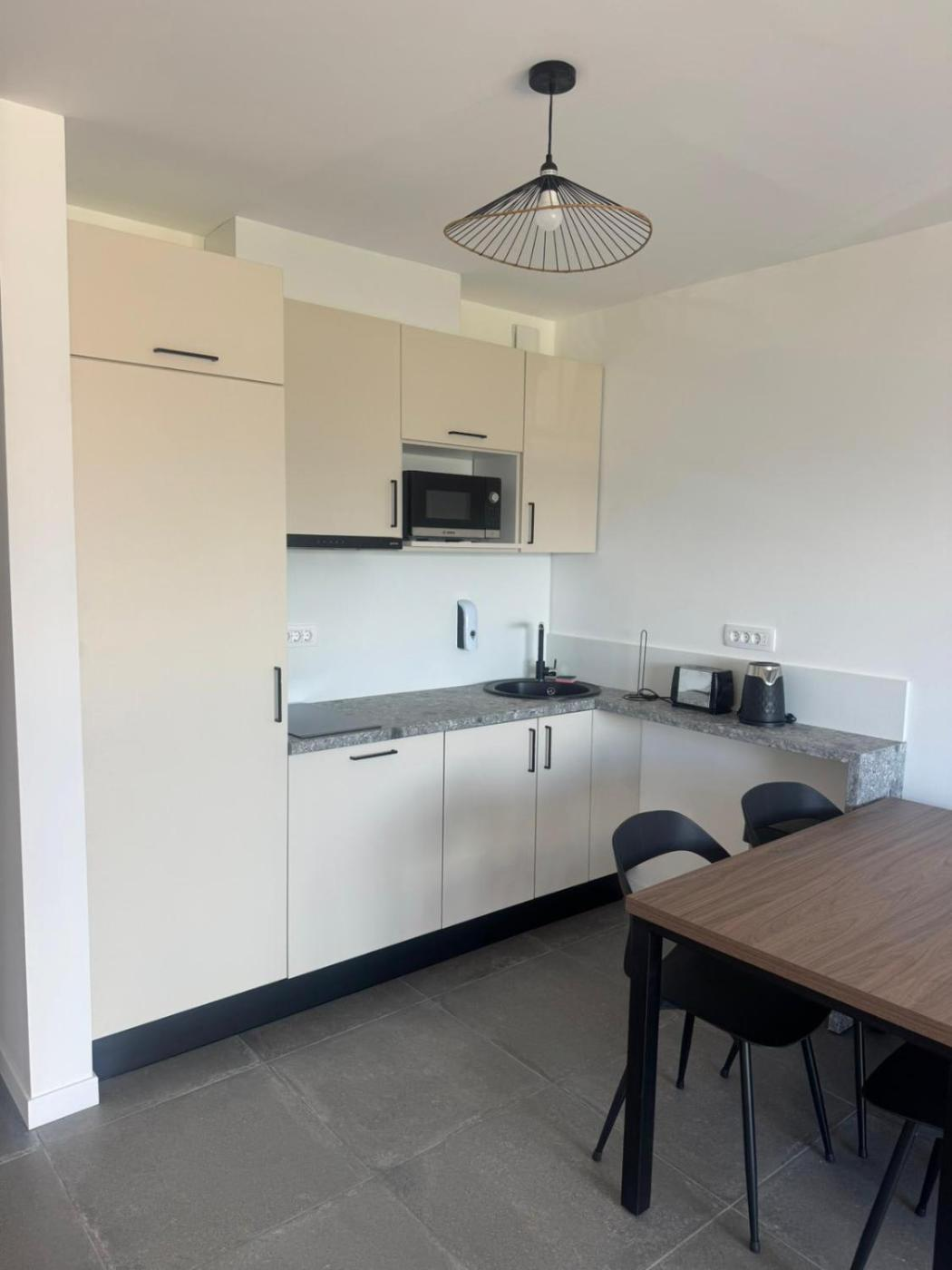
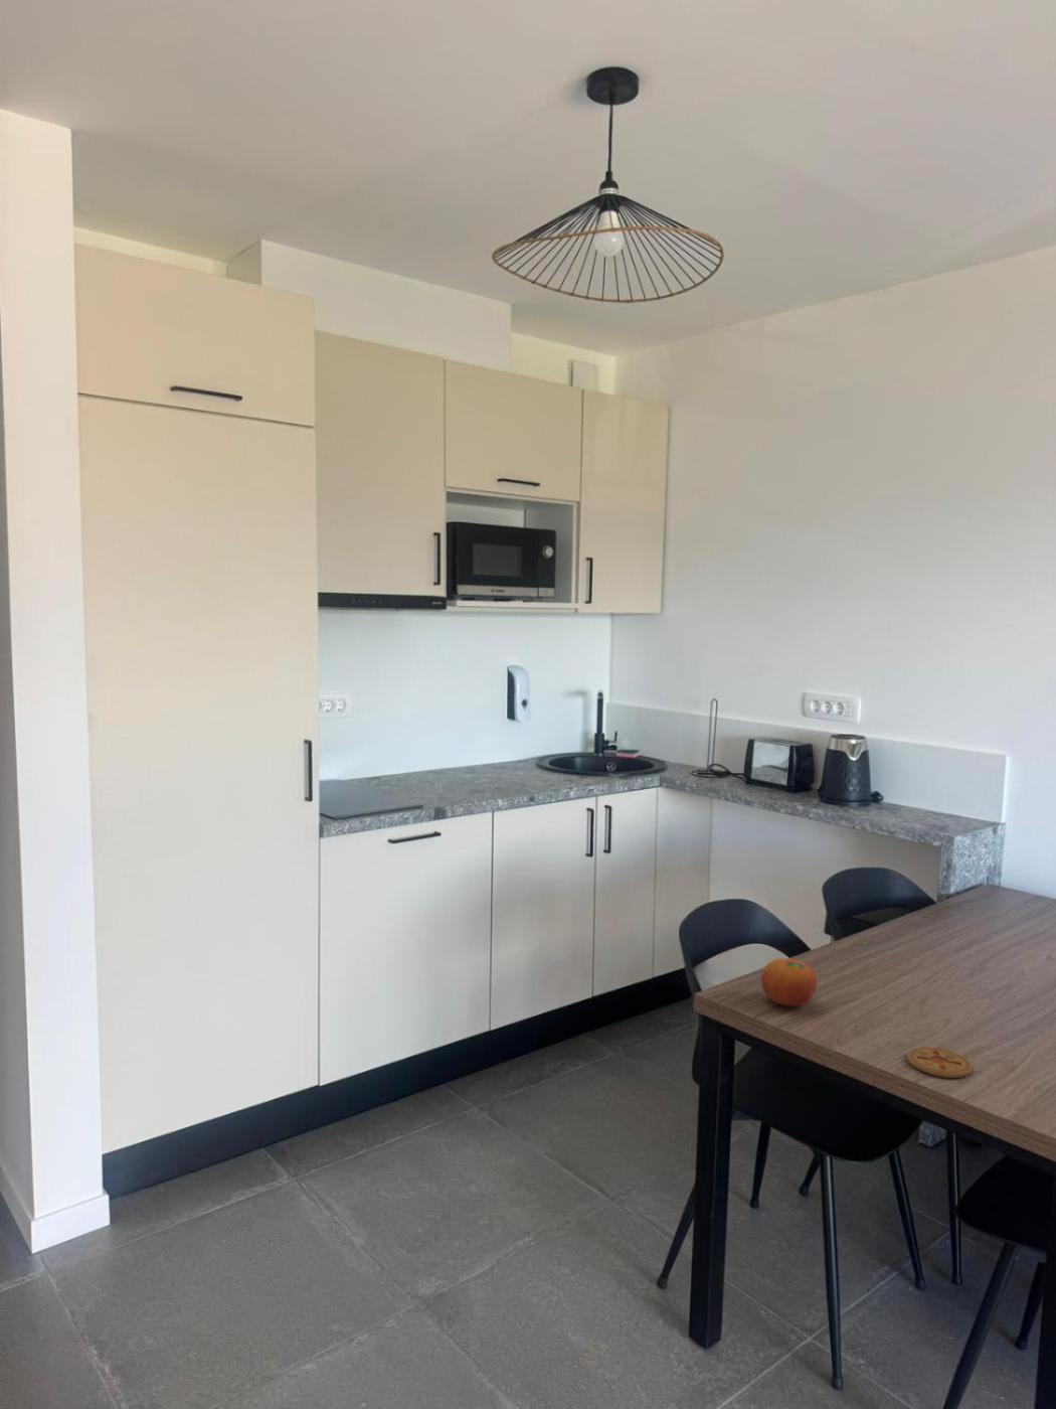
+ coaster [906,1046,973,1078]
+ fruit [760,957,818,1006]
